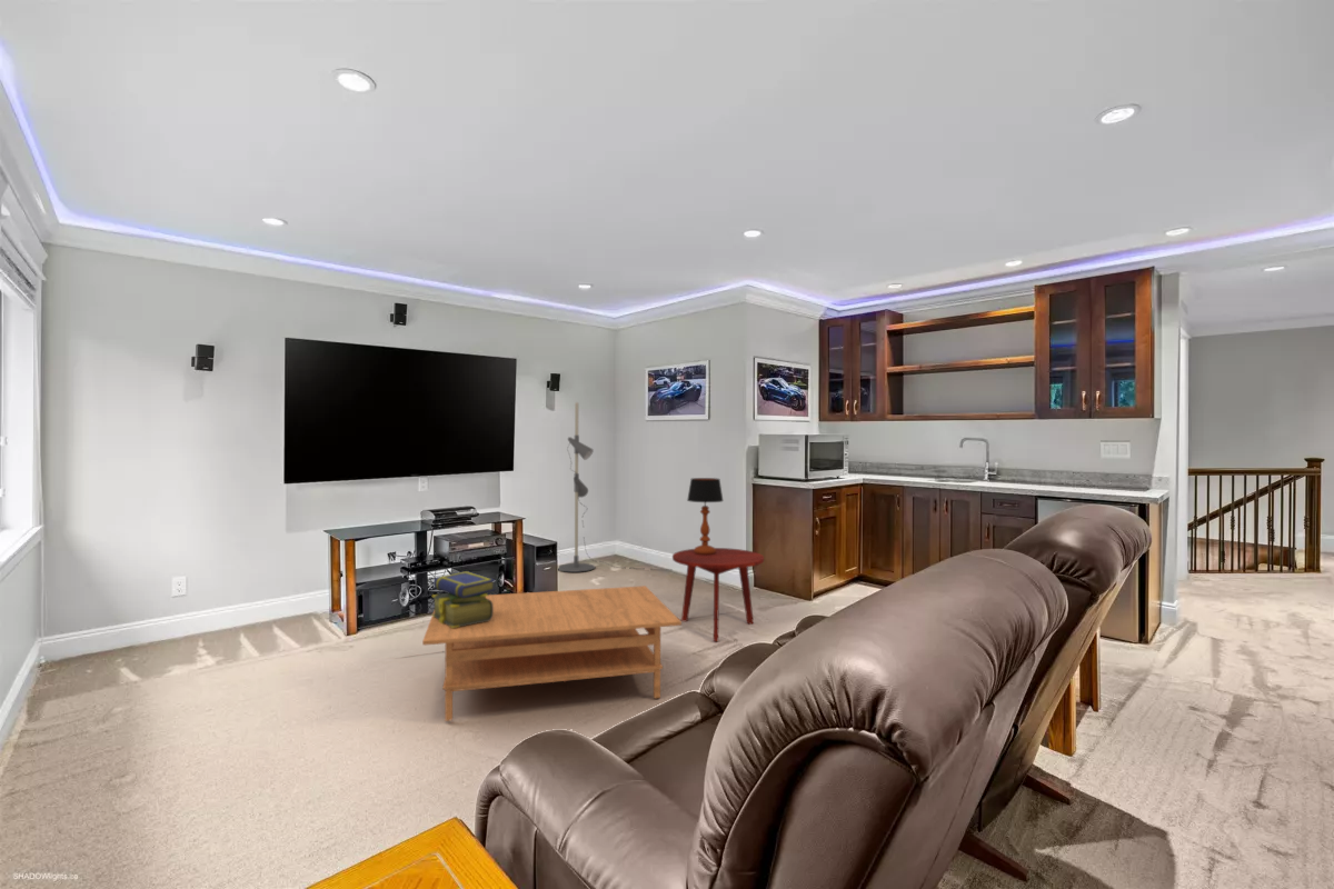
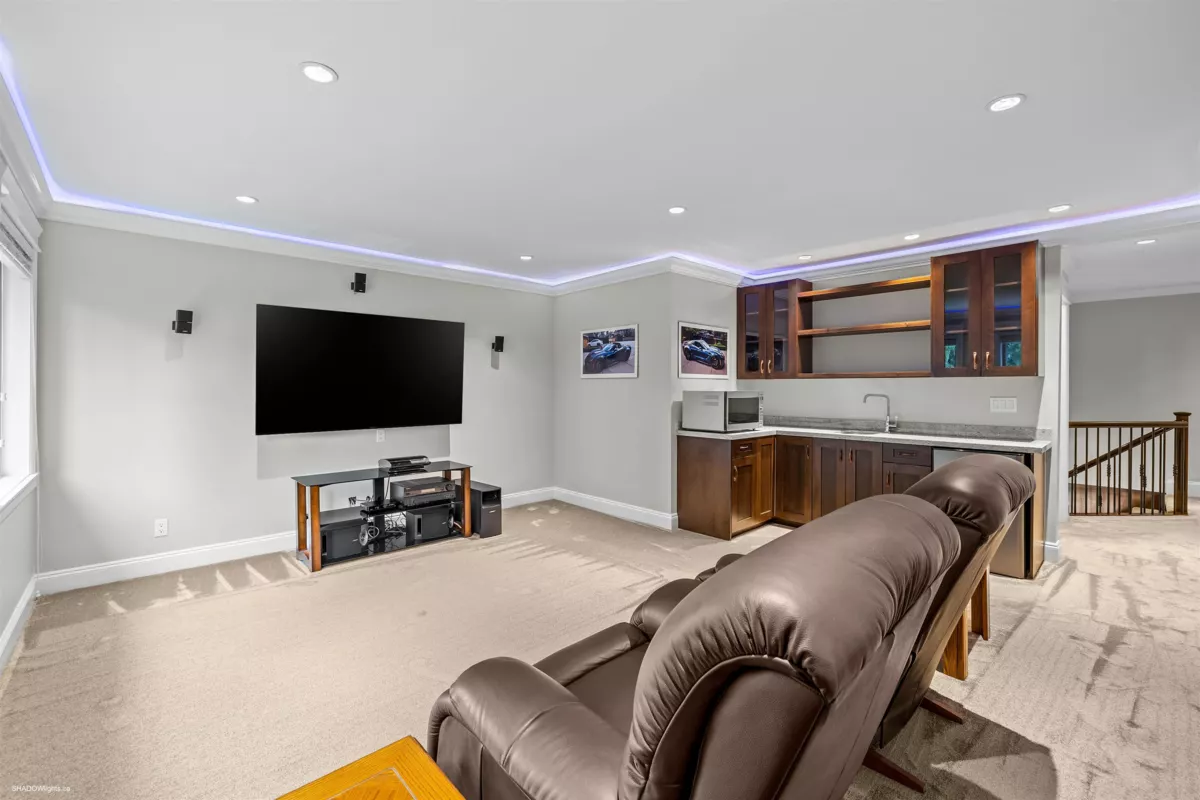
- stack of books [431,570,496,628]
- side table [671,547,765,642]
- table lamp [686,477,725,555]
- floor lamp [557,401,671,573]
- coffee table [421,585,683,722]
